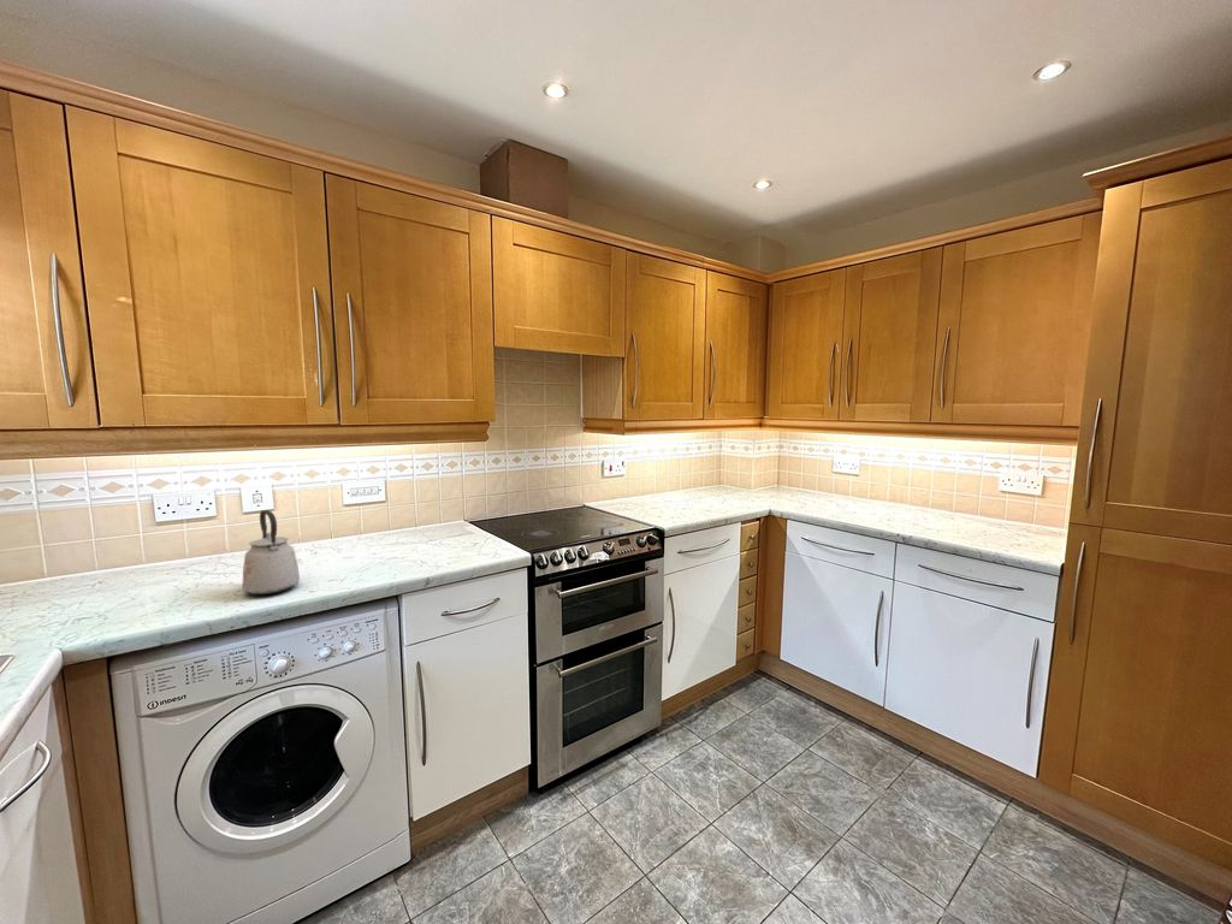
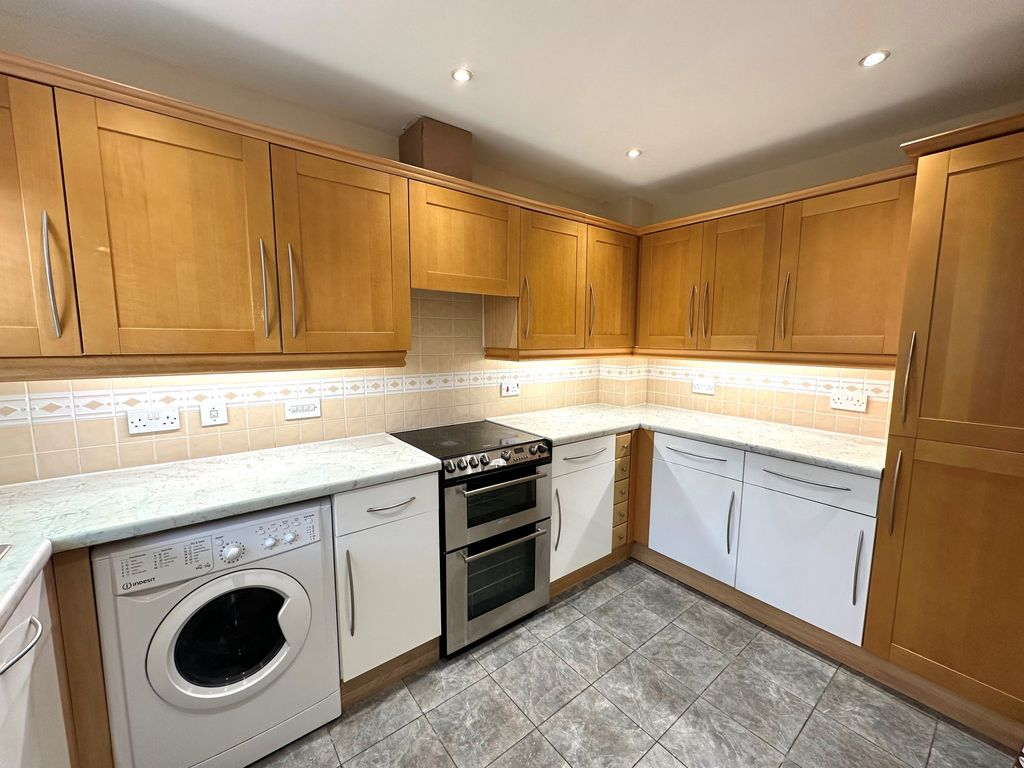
- kettle [242,509,301,596]
